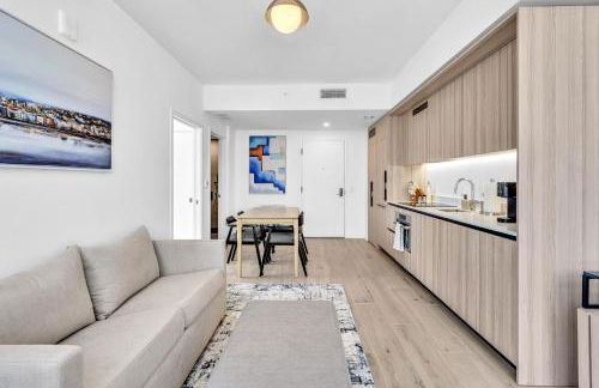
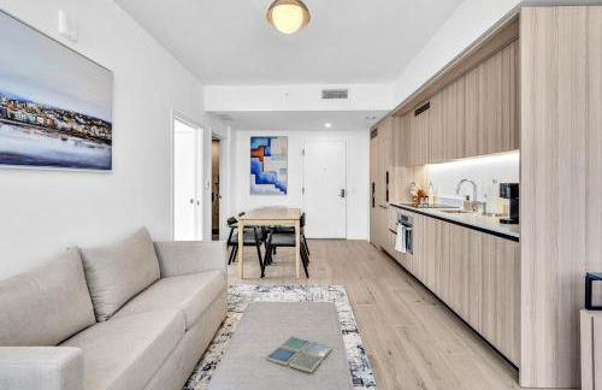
+ drink coaster [265,336,334,374]
